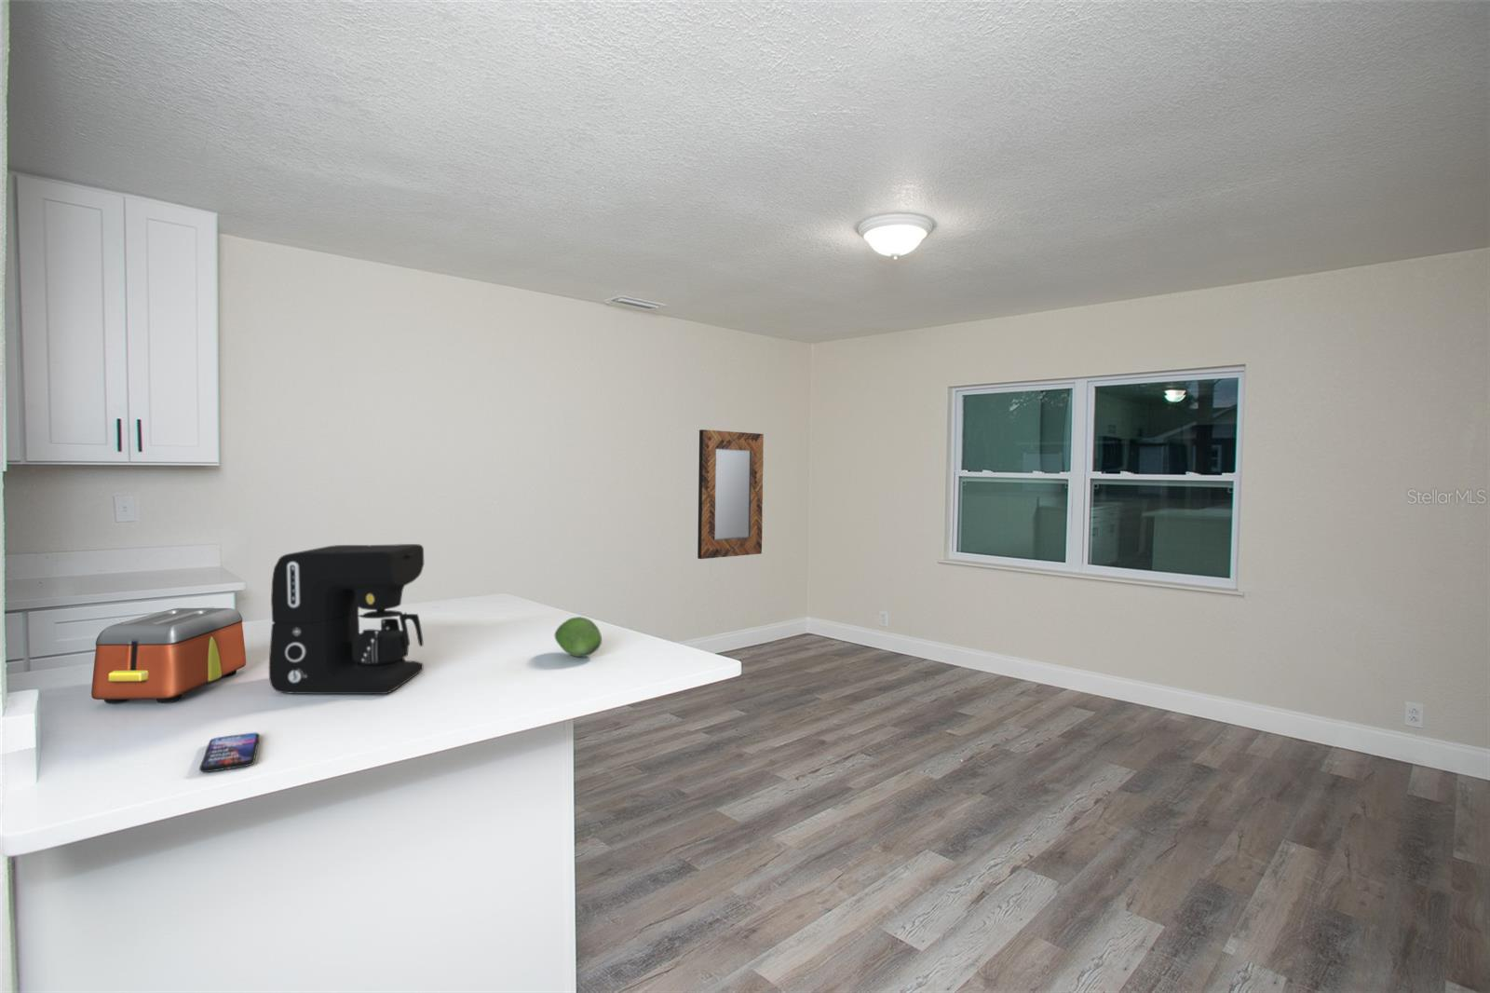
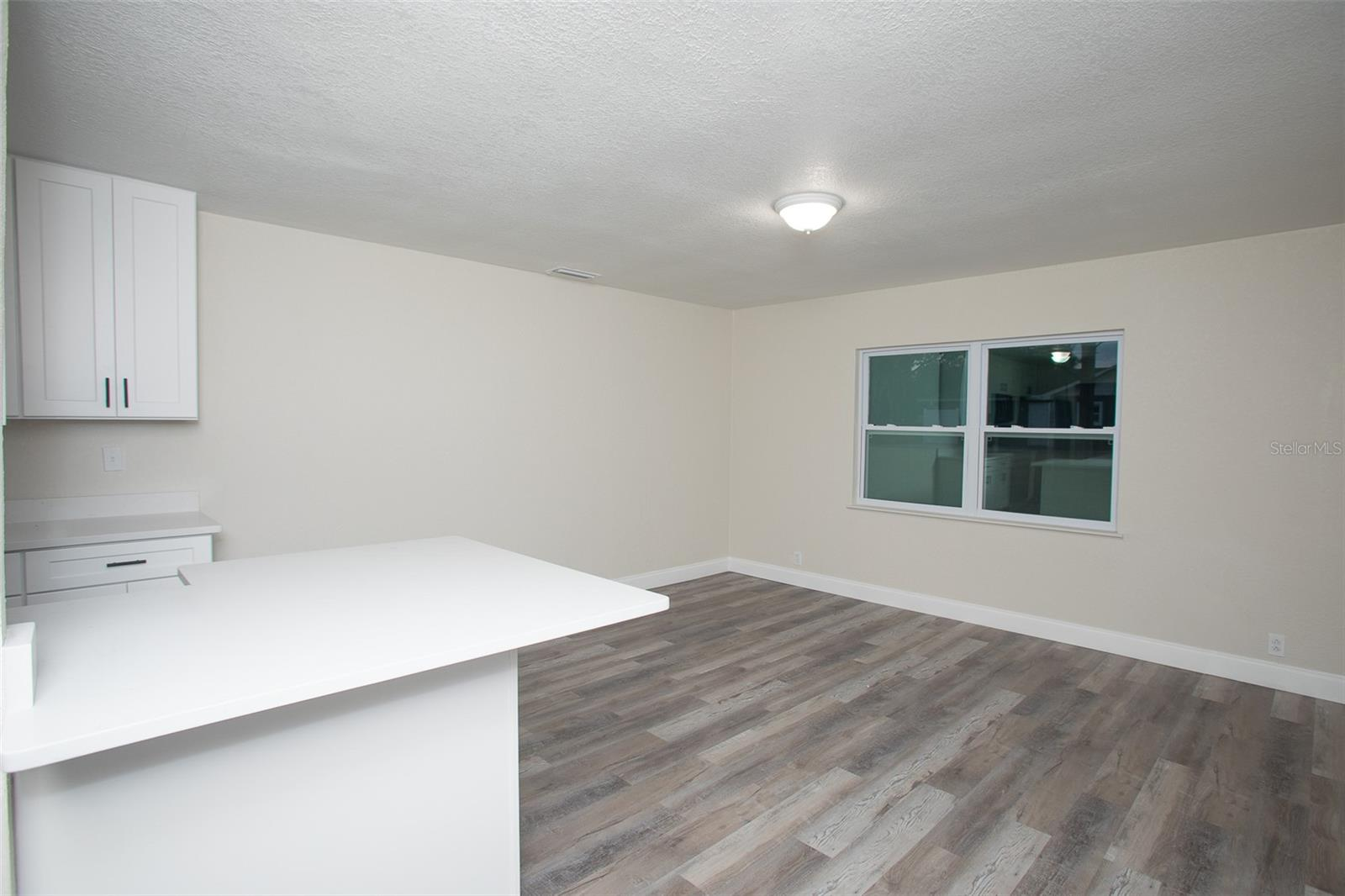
- toaster [91,607,247,704]
- home mirror [697,429,764,560]
- smartphone [198,733,260,774]
- fruit [554,616,603,657]
- coffee maker [268,543,424,695]
